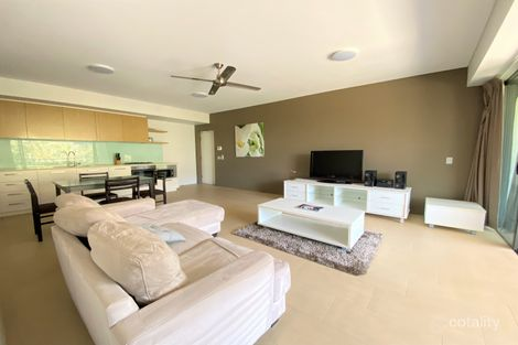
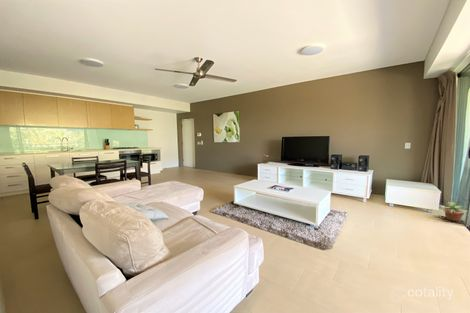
+ potted plant [439,201,467,222]
